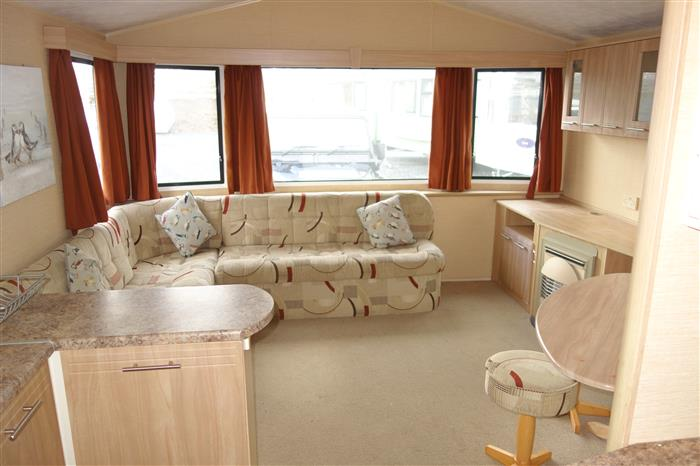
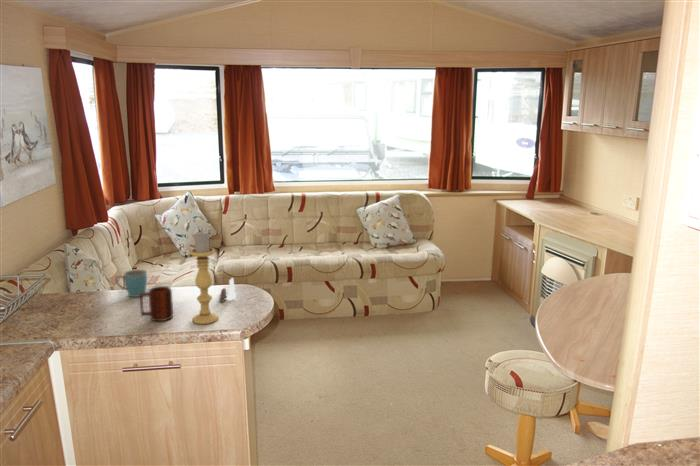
+ mug [114,269,148,298]
+ salt and pepper shaker set [218,277,237,303]
+ candle holder [189,230,219,325]
+ mug [139,285,174,322]
